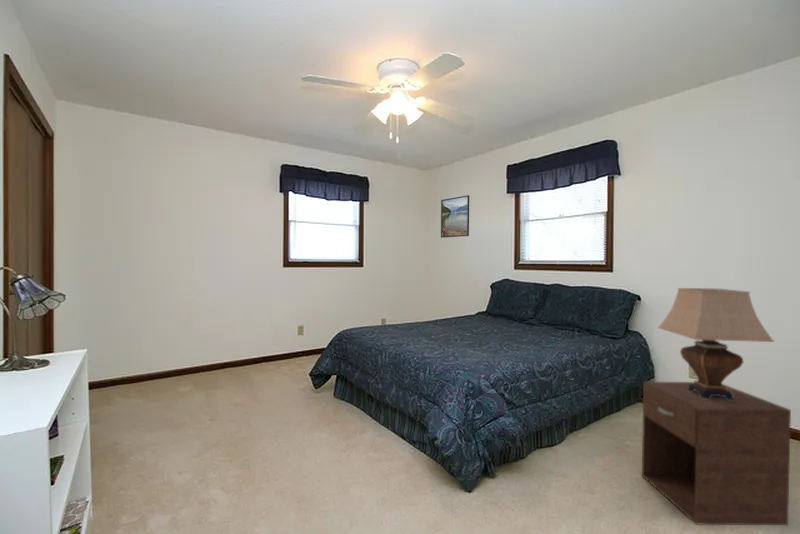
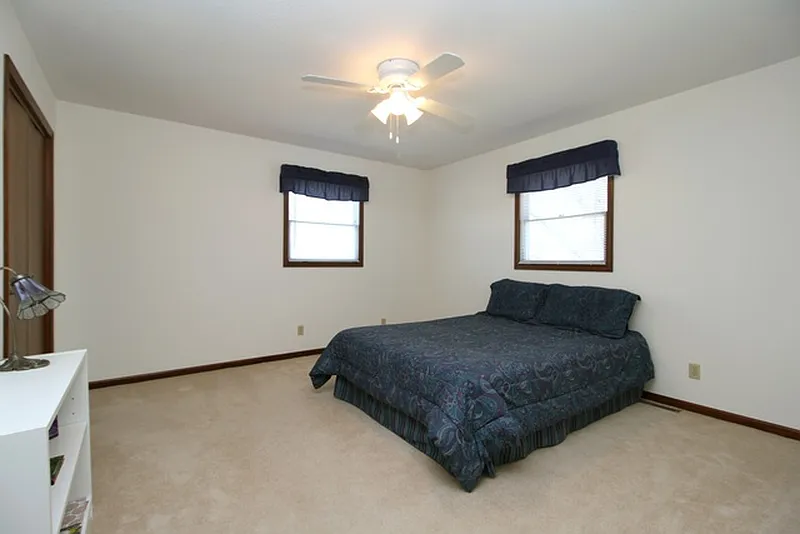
- table lamp [657,287,775,400]
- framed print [440,194,470,239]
- nightstand [641,381,792,526]
